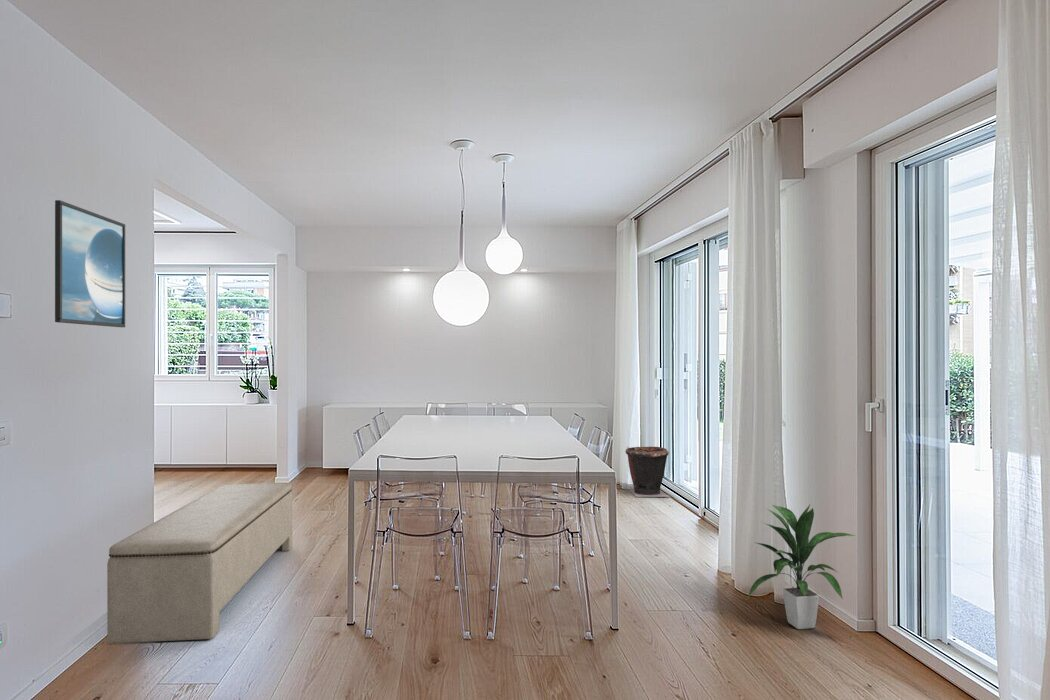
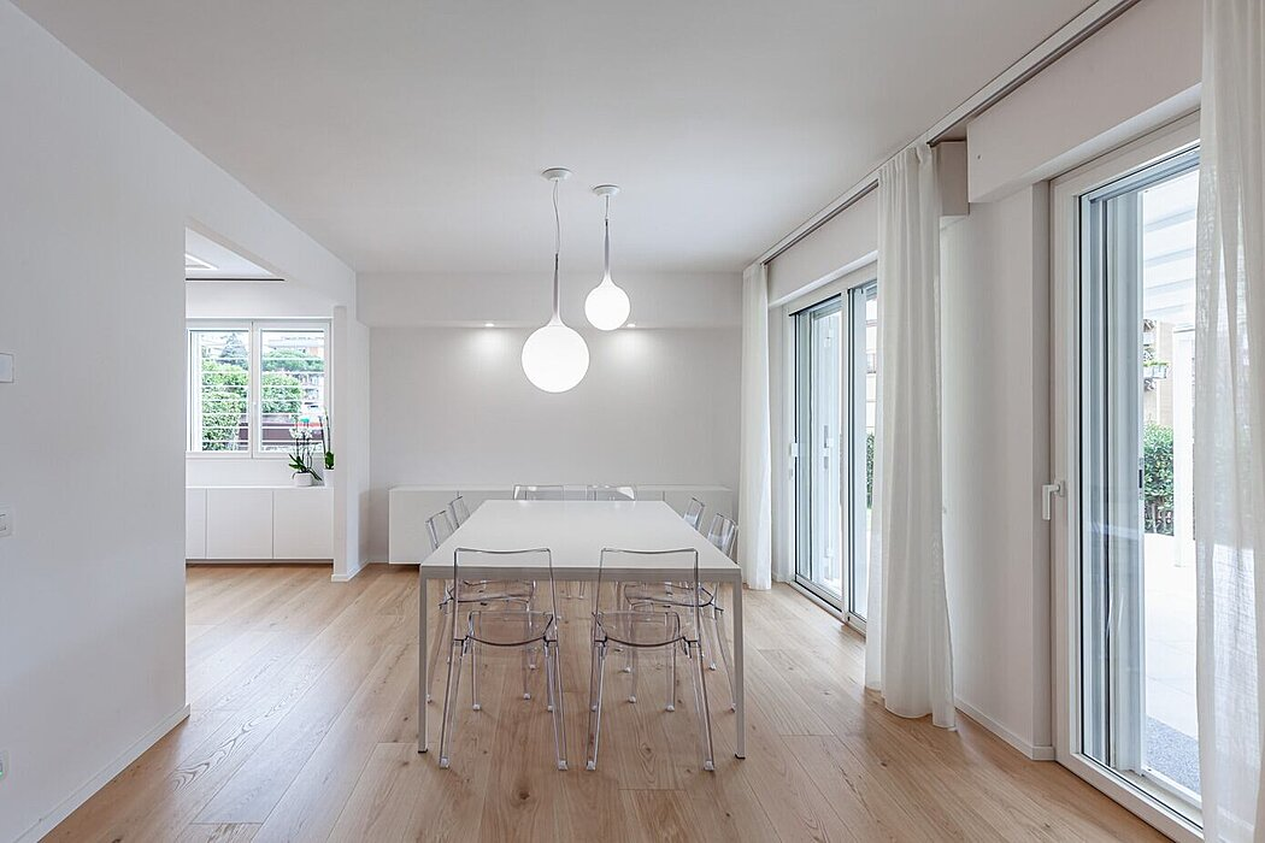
- indoor plant [747,504,857,630]
- bench [106,483,293,644]
- waste bin [624,446,671,498]
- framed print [54,199,126,328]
